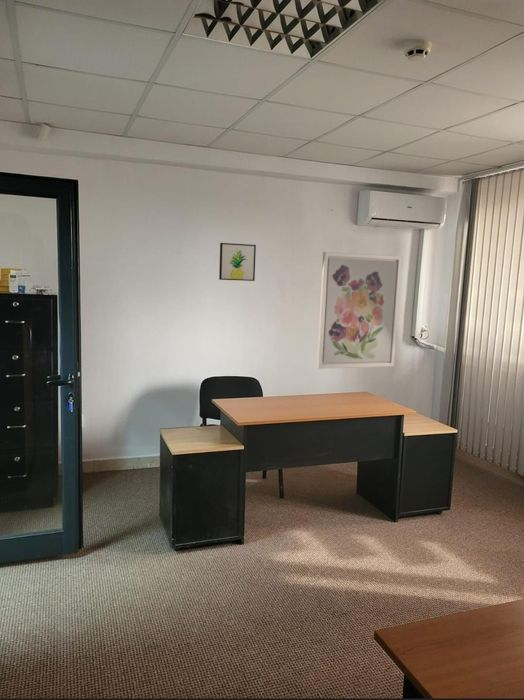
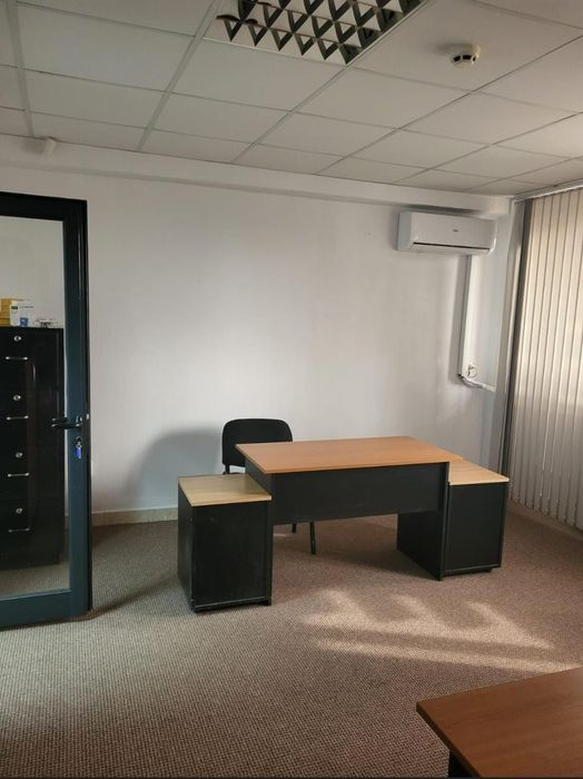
- wall art [316,251,403,370]
- wall art [218,242,257,282]
